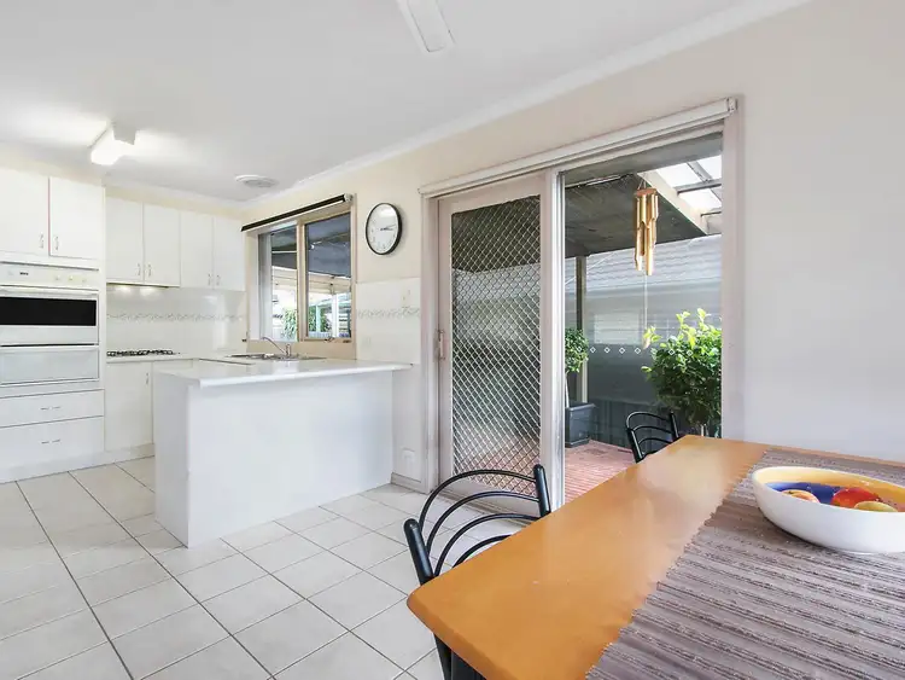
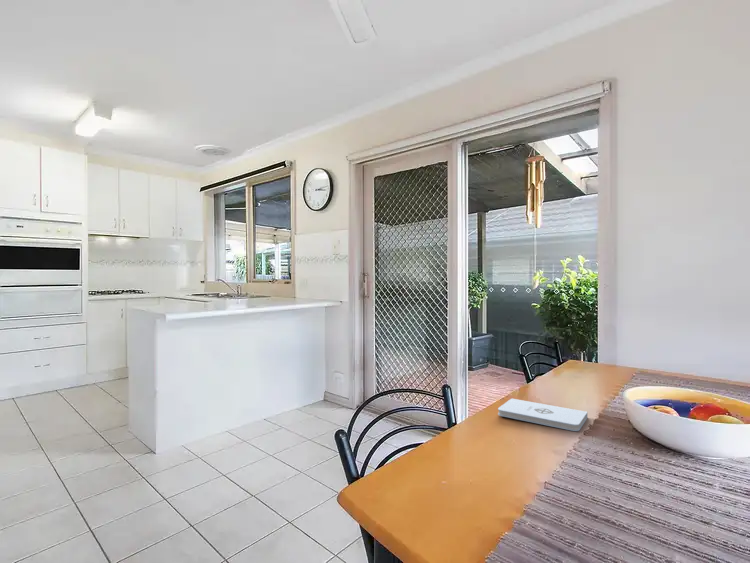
+ notepad [497,397,588,432]
